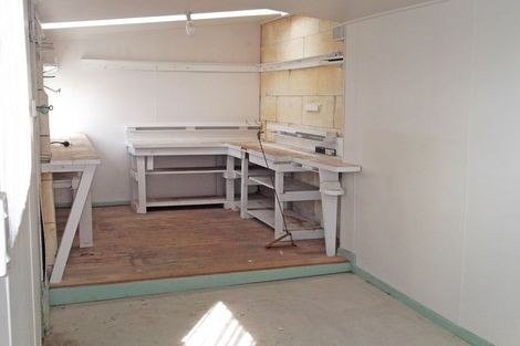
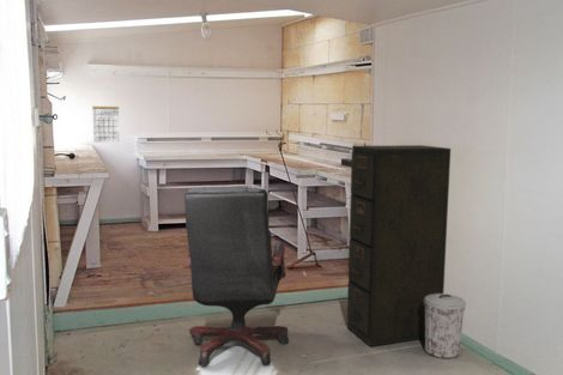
+ filing cabinet [346,144,452,347]
+ trash can [424,292,467,359]
+ calendar [91,103,121,144]
+ office chair [182,186,290,368]
